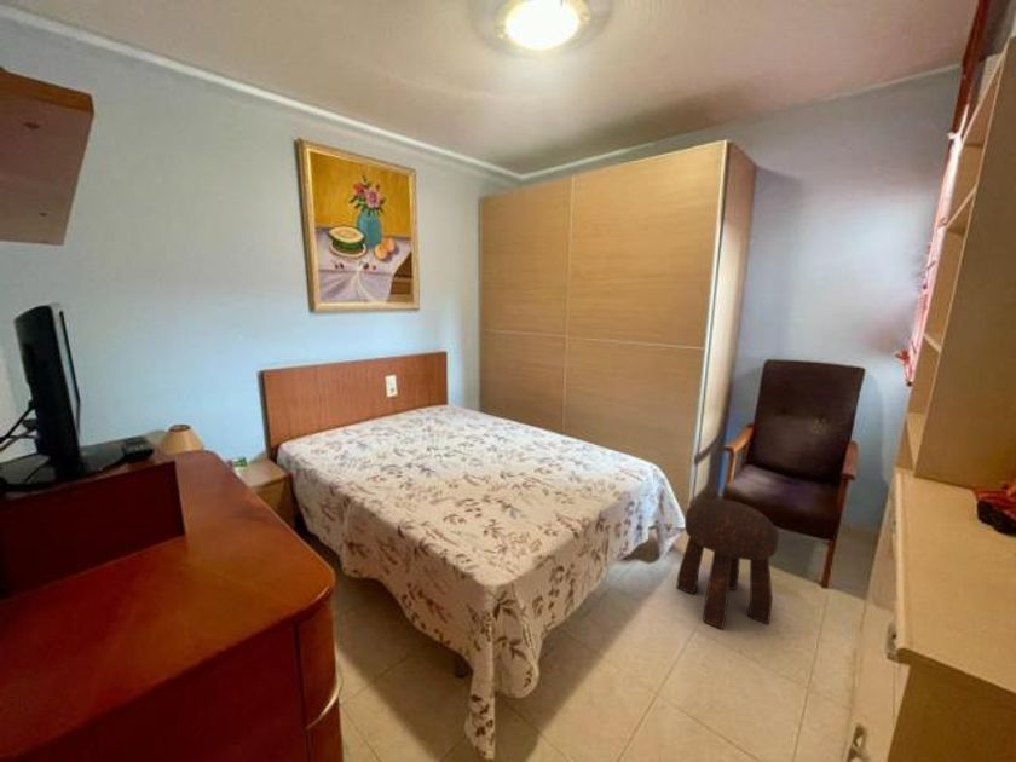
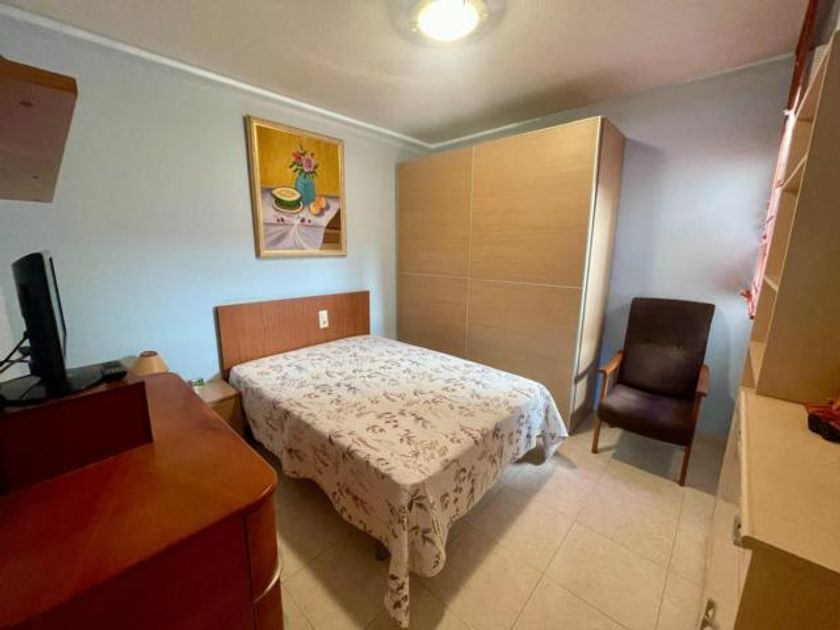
- stool [676,498,780,630]
